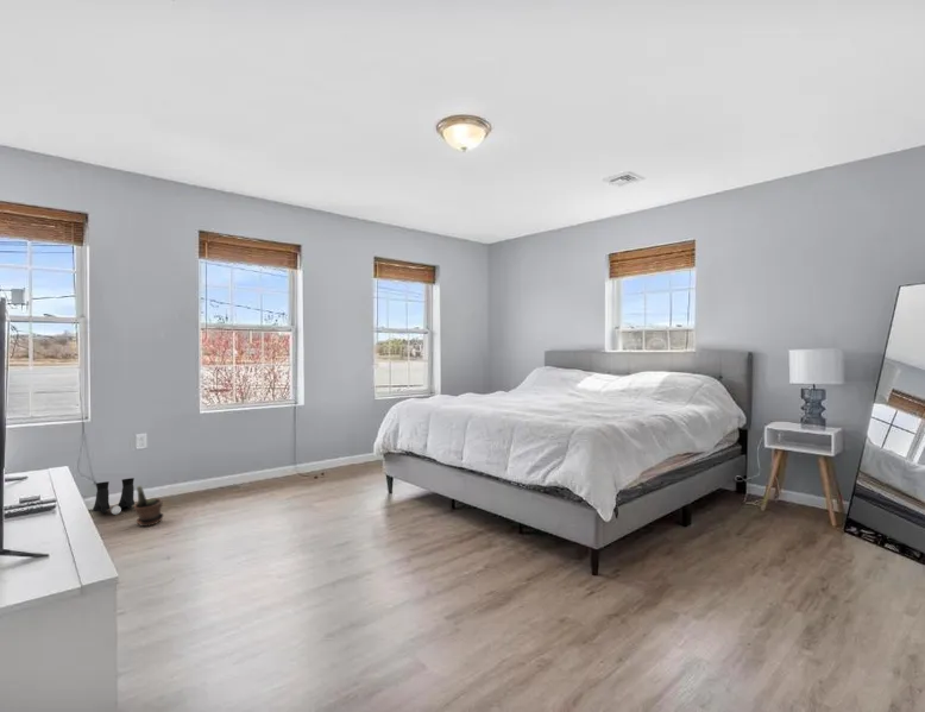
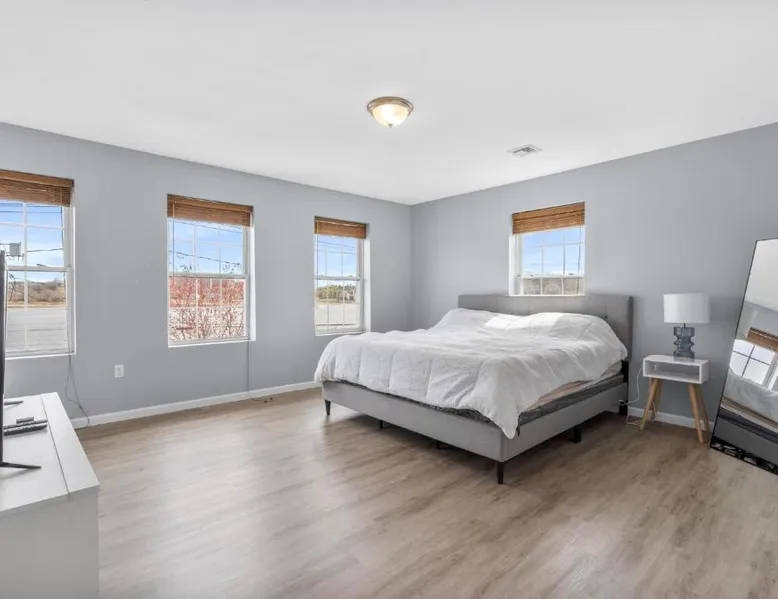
- potted plant [133,485,165,528]
- boots [92,477,136,516]
